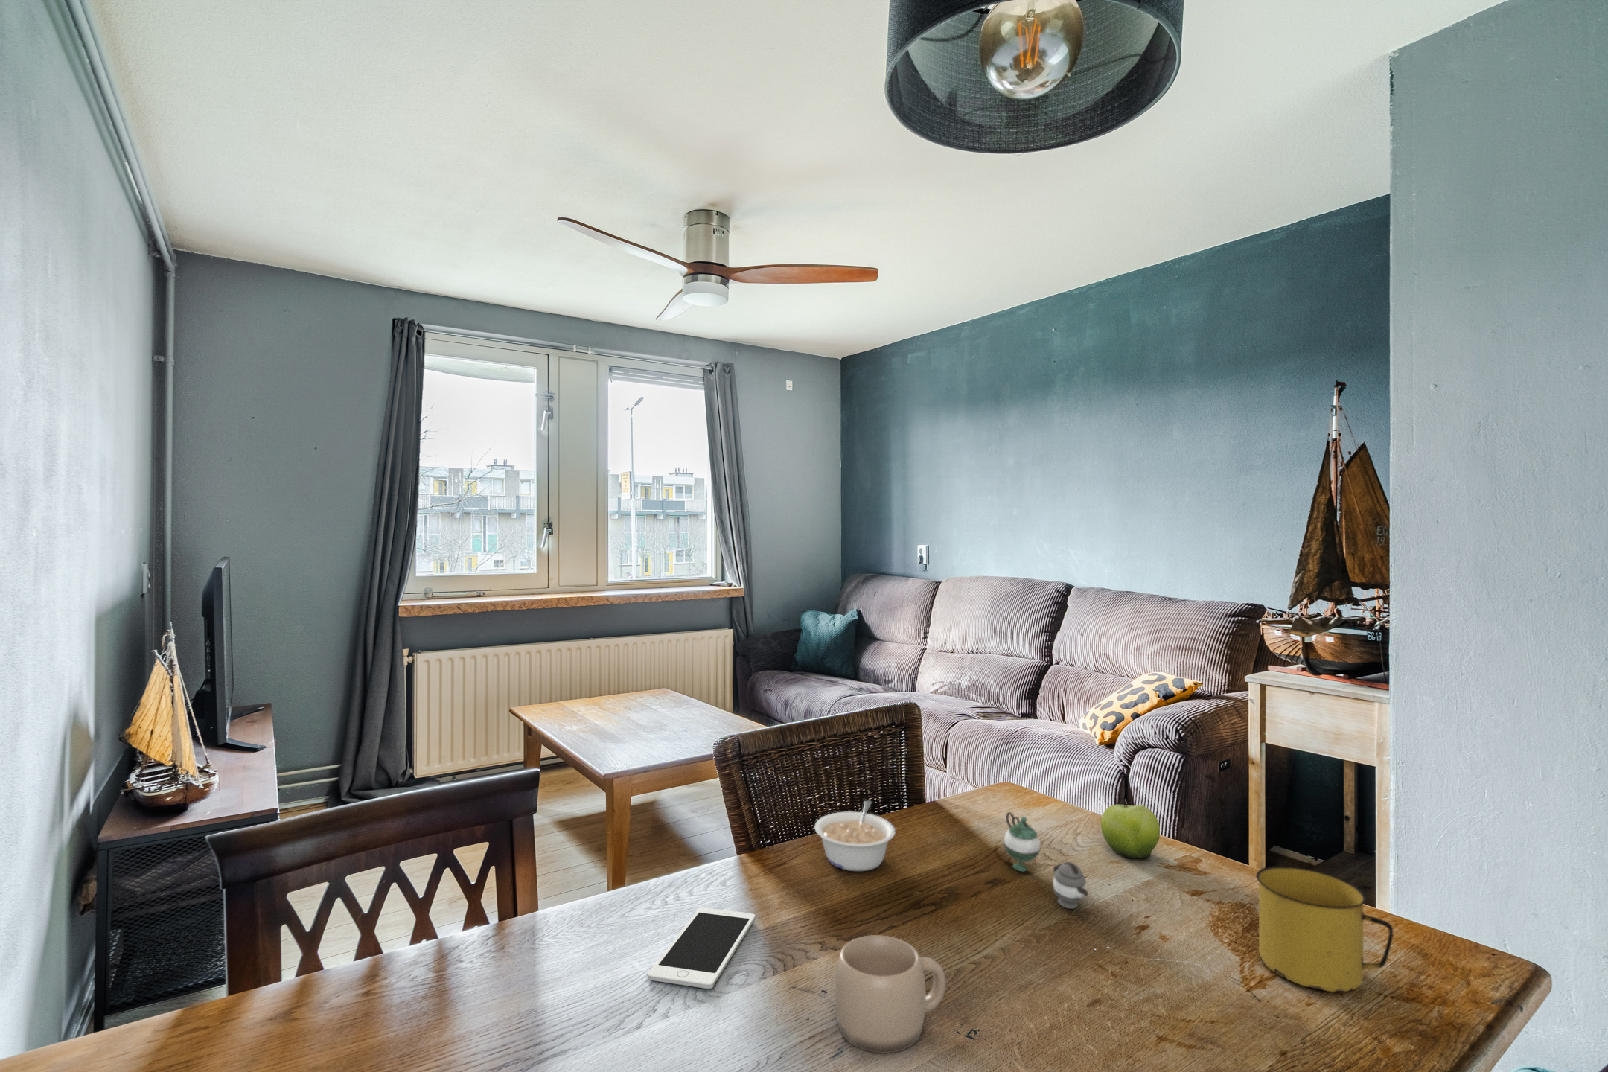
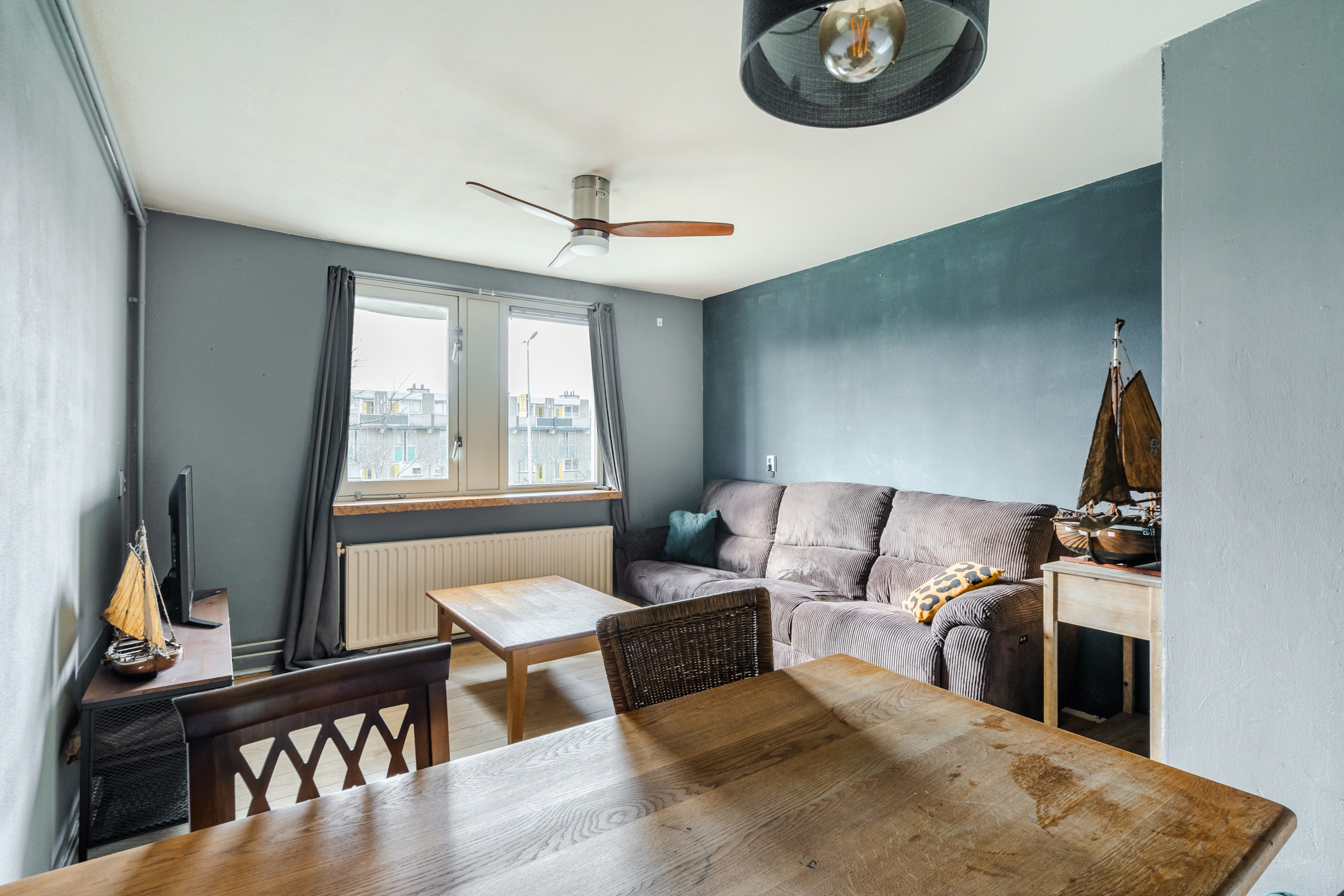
- fruit [1101,798,1161,859]
- cell phone [647,907,756,989]
- mug [1255,865,1394,992]
- teapot [1003,811,1089,909]
- legume [814,799,896,872]
- mug [834,934,946,1054]
